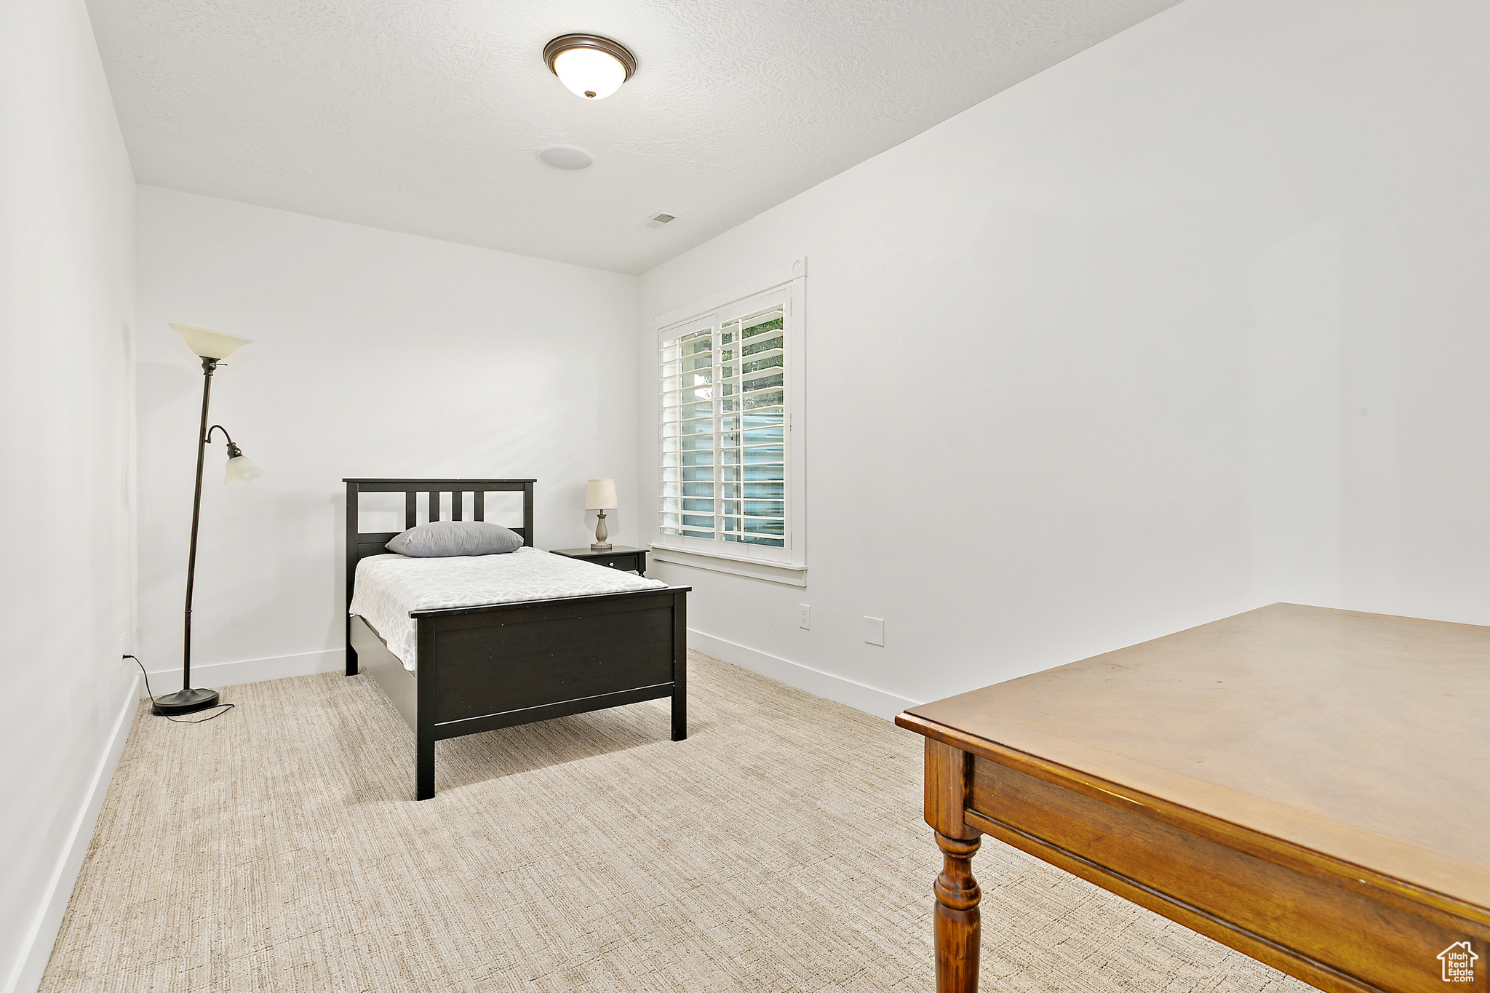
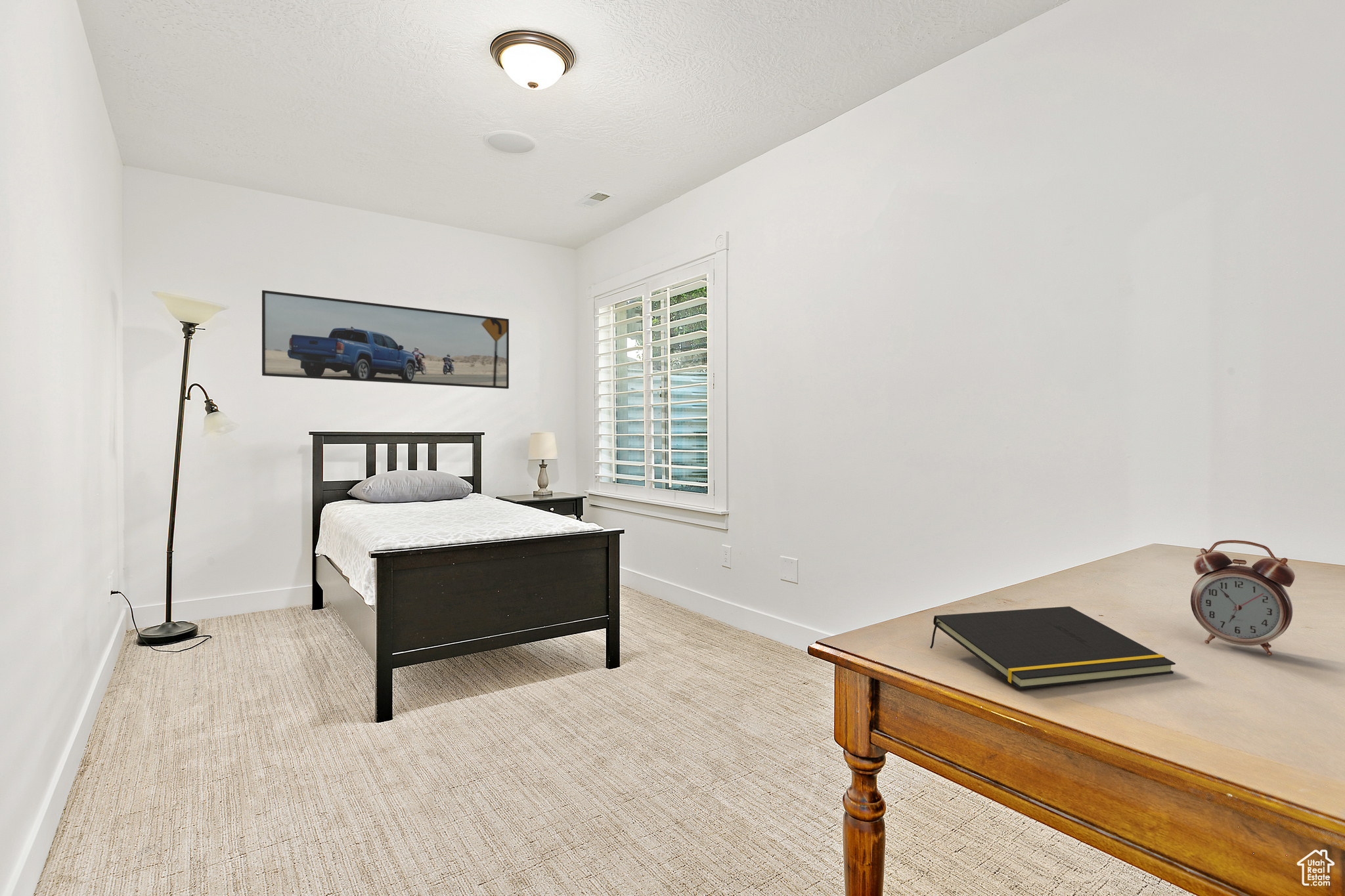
+ notepad [929,606,1176,690]
+ alarm clock [1190,540,1296,656]
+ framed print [261,289,510,389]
